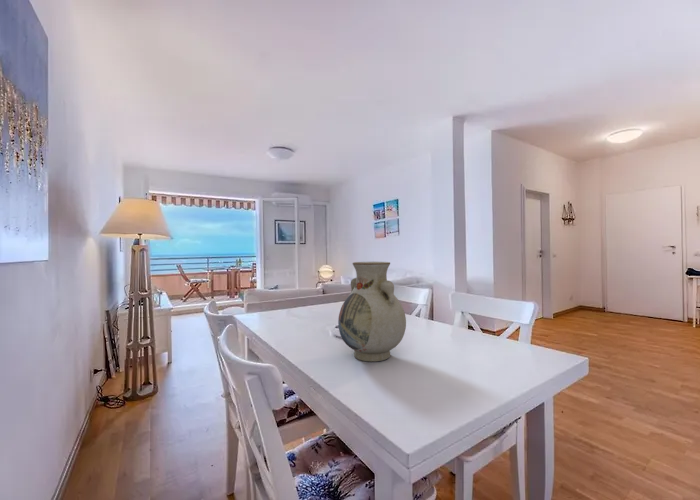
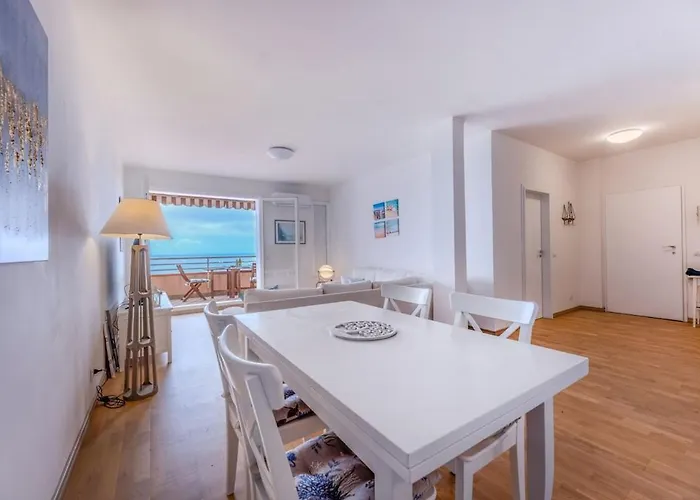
- vase [337,261,407,362]
